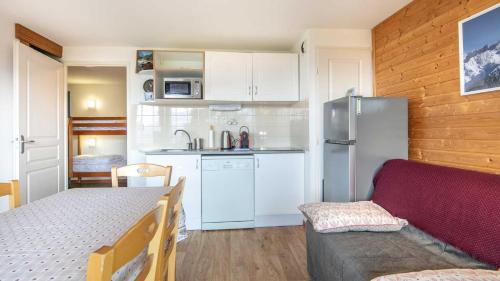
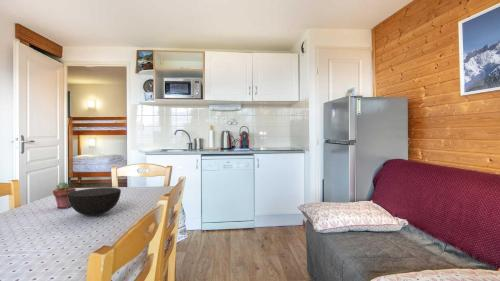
+ bowl [68,187,122,217]
+ potted succulent [52,181,77,209]
